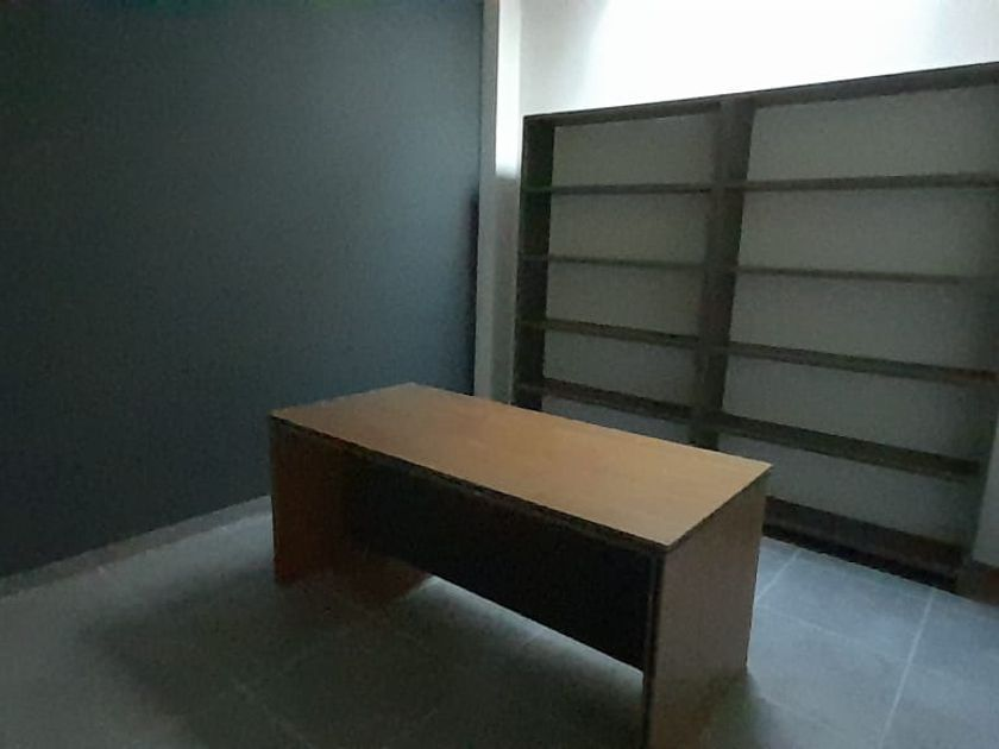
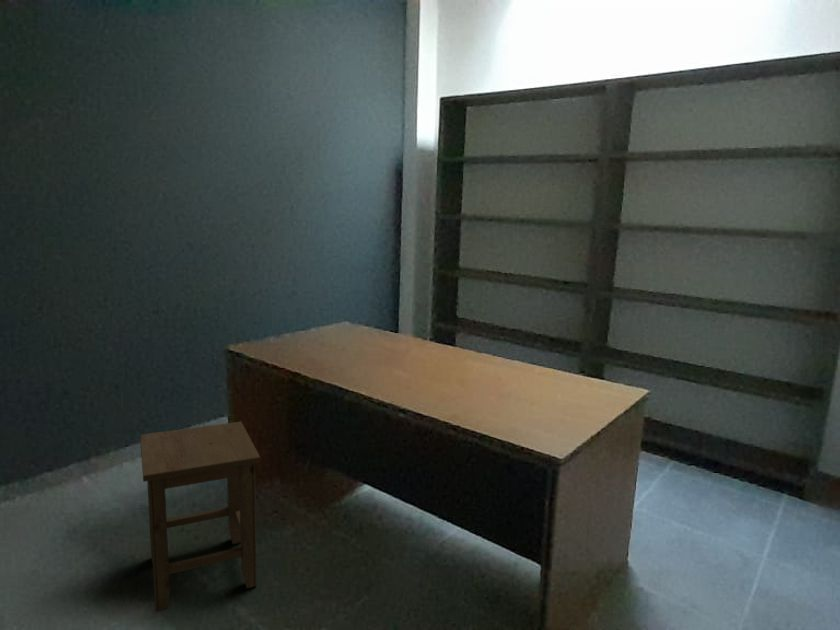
+ stool [139,421,262,613]
